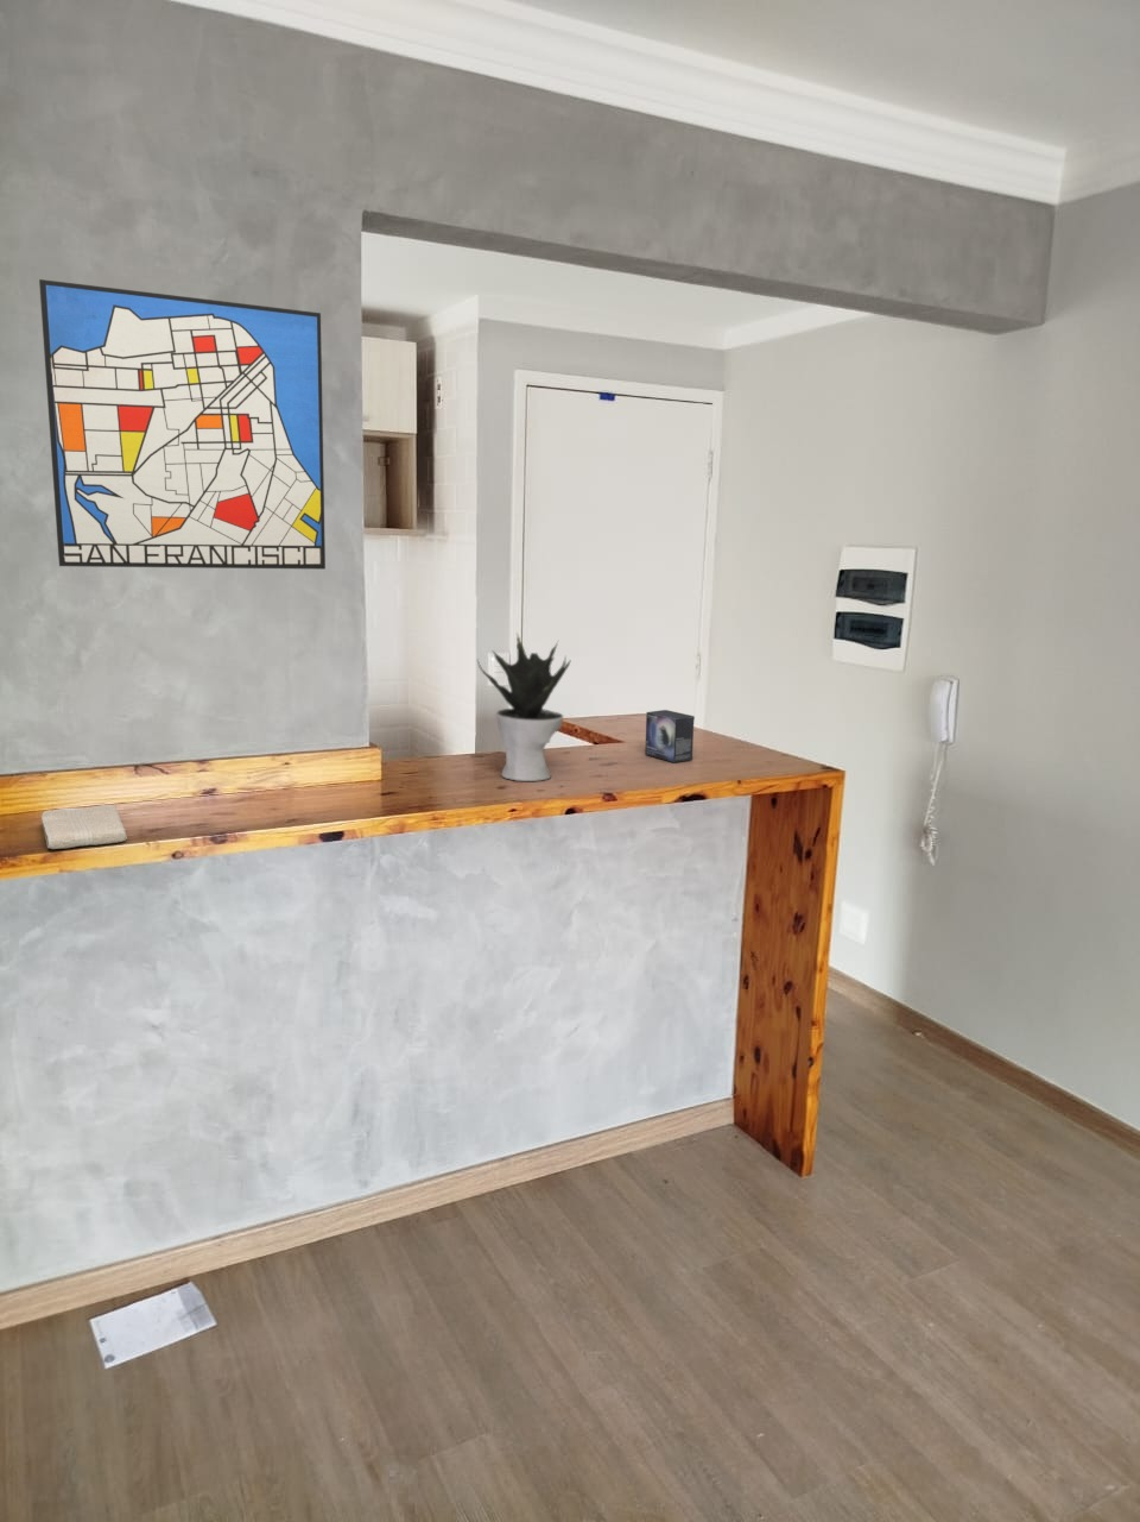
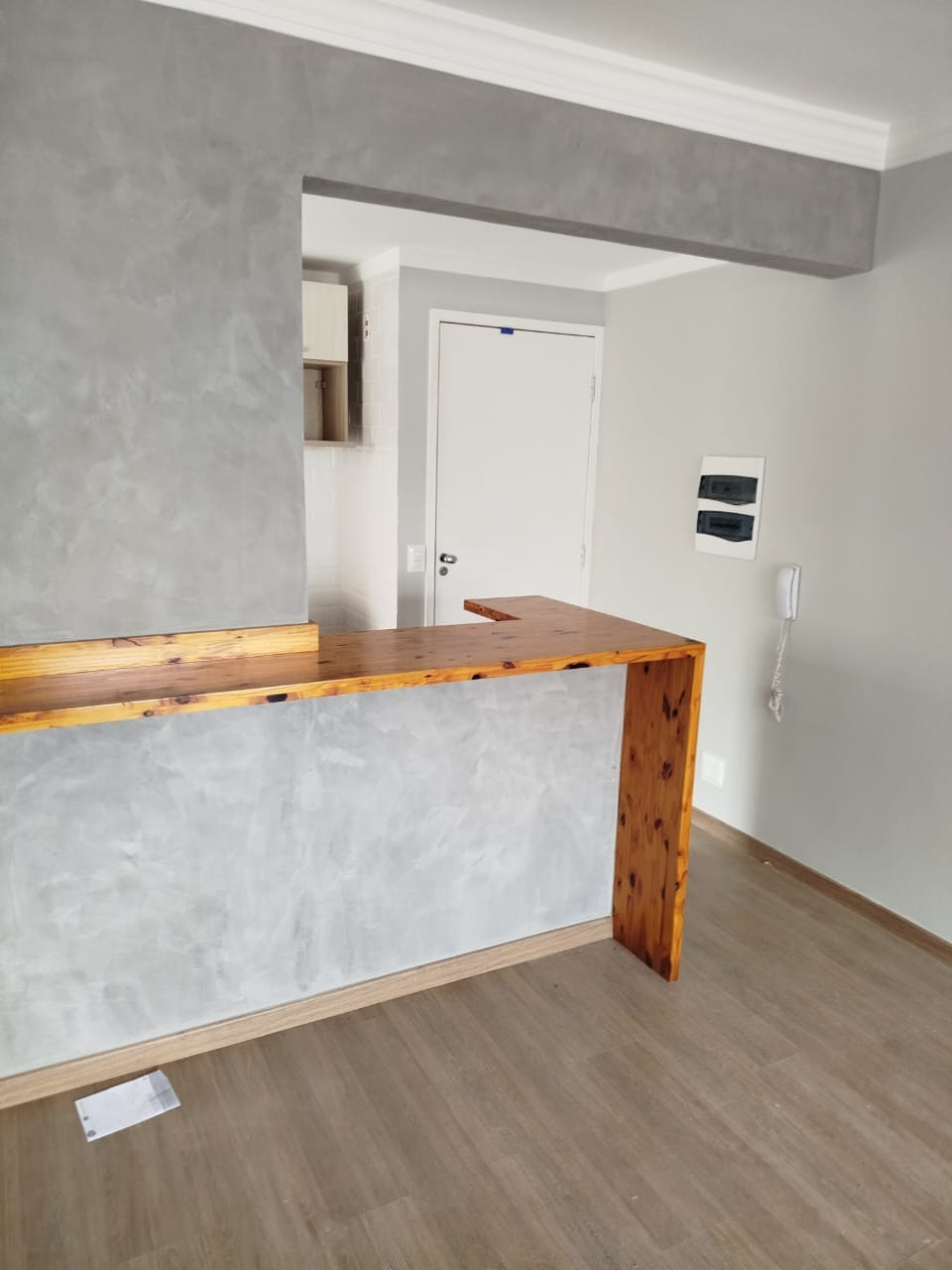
- washcloth [41,804,128,850]
- small box [643,708,696,763]
- potted plant [477,632,571,783]
- wall art [38,278,327,570]
